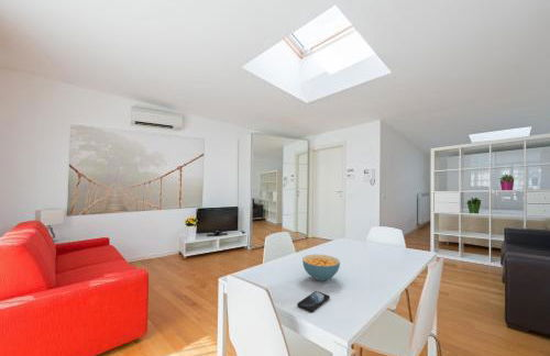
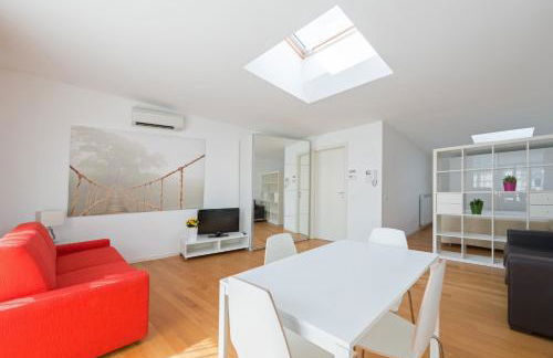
- smartphone [296,290,331,313]
- cereal bowl [301,254,341,281]
